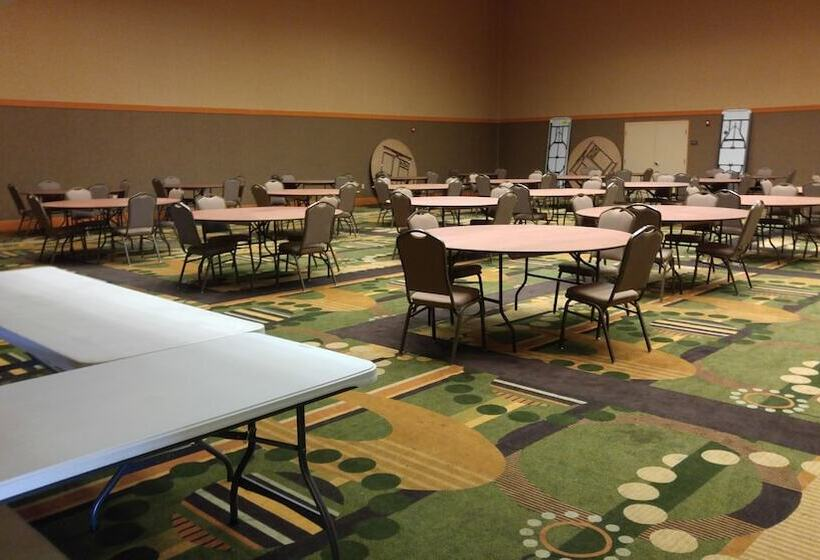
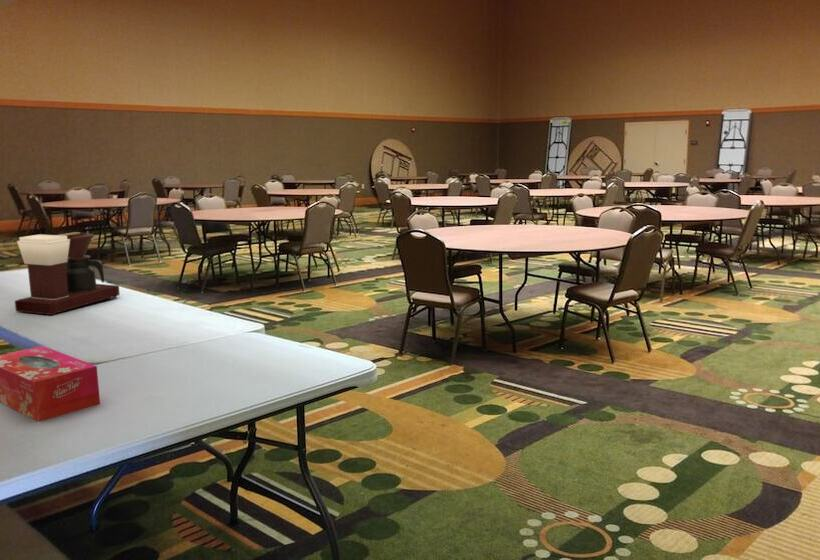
+ coffee maker [14,231,121,316]
+ tissue box [0,345,101,423]
